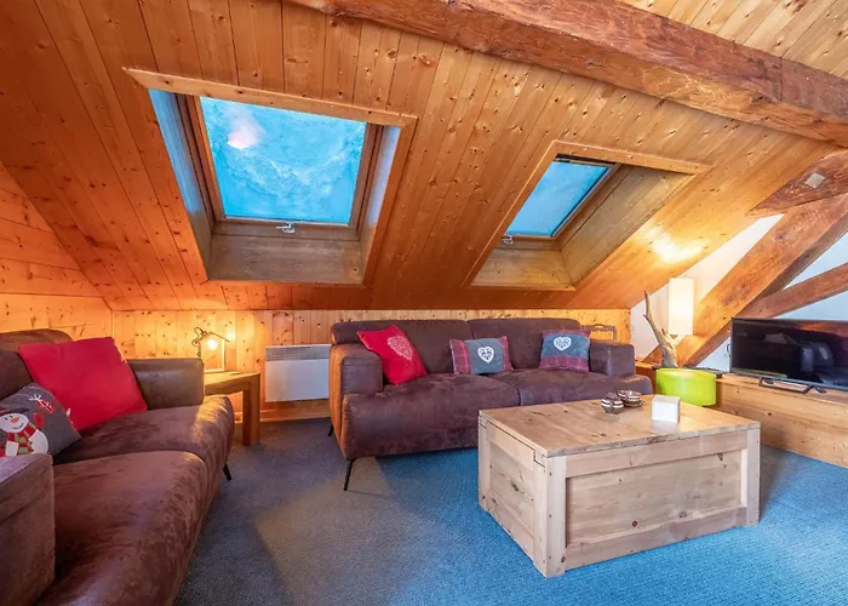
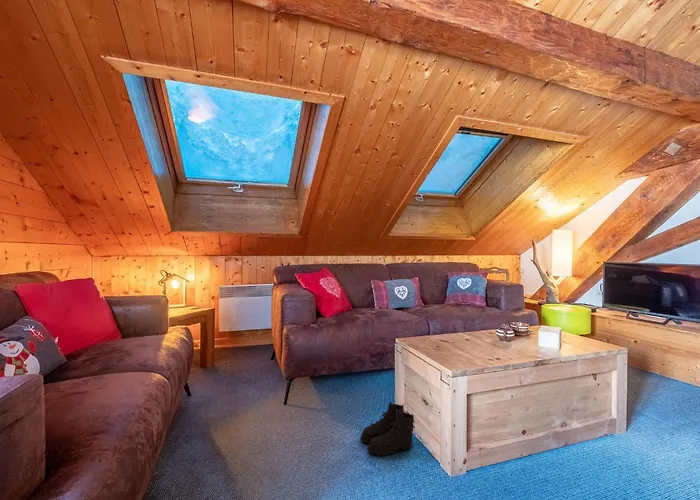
+ boots [359,401,416,457]
